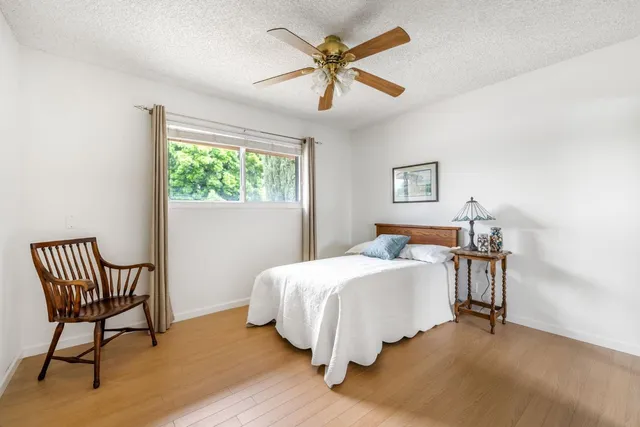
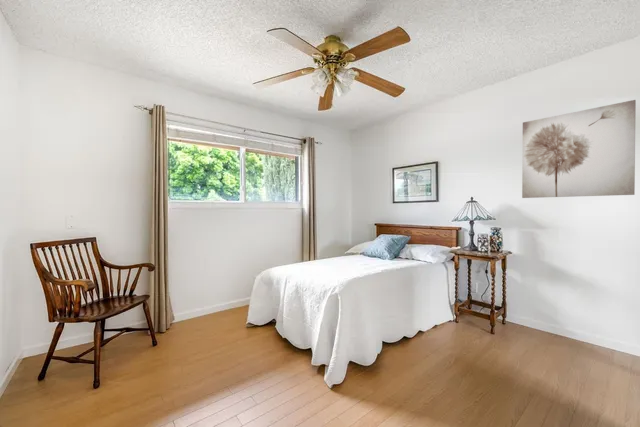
+ wall art [521,99,637,199]
